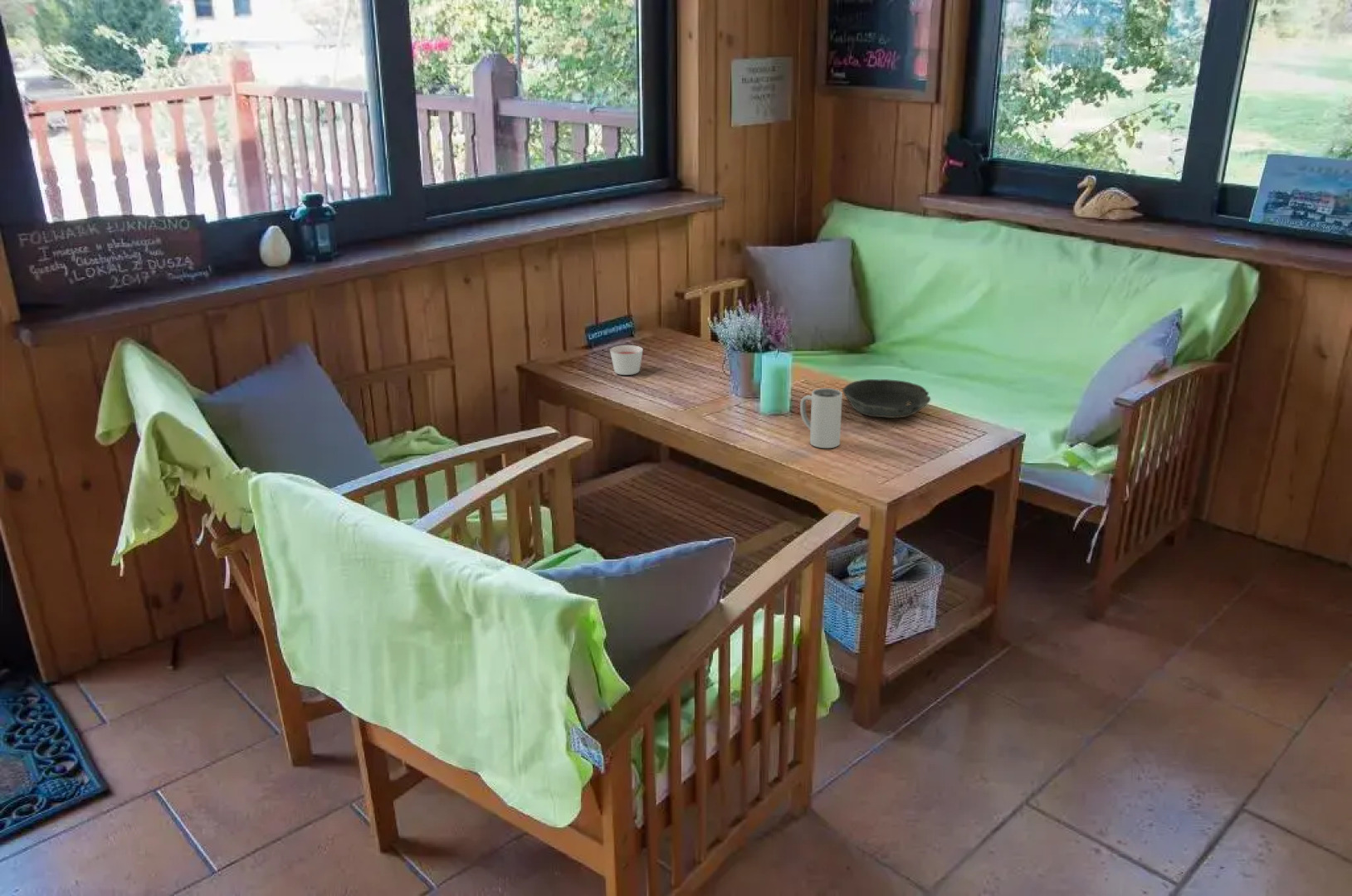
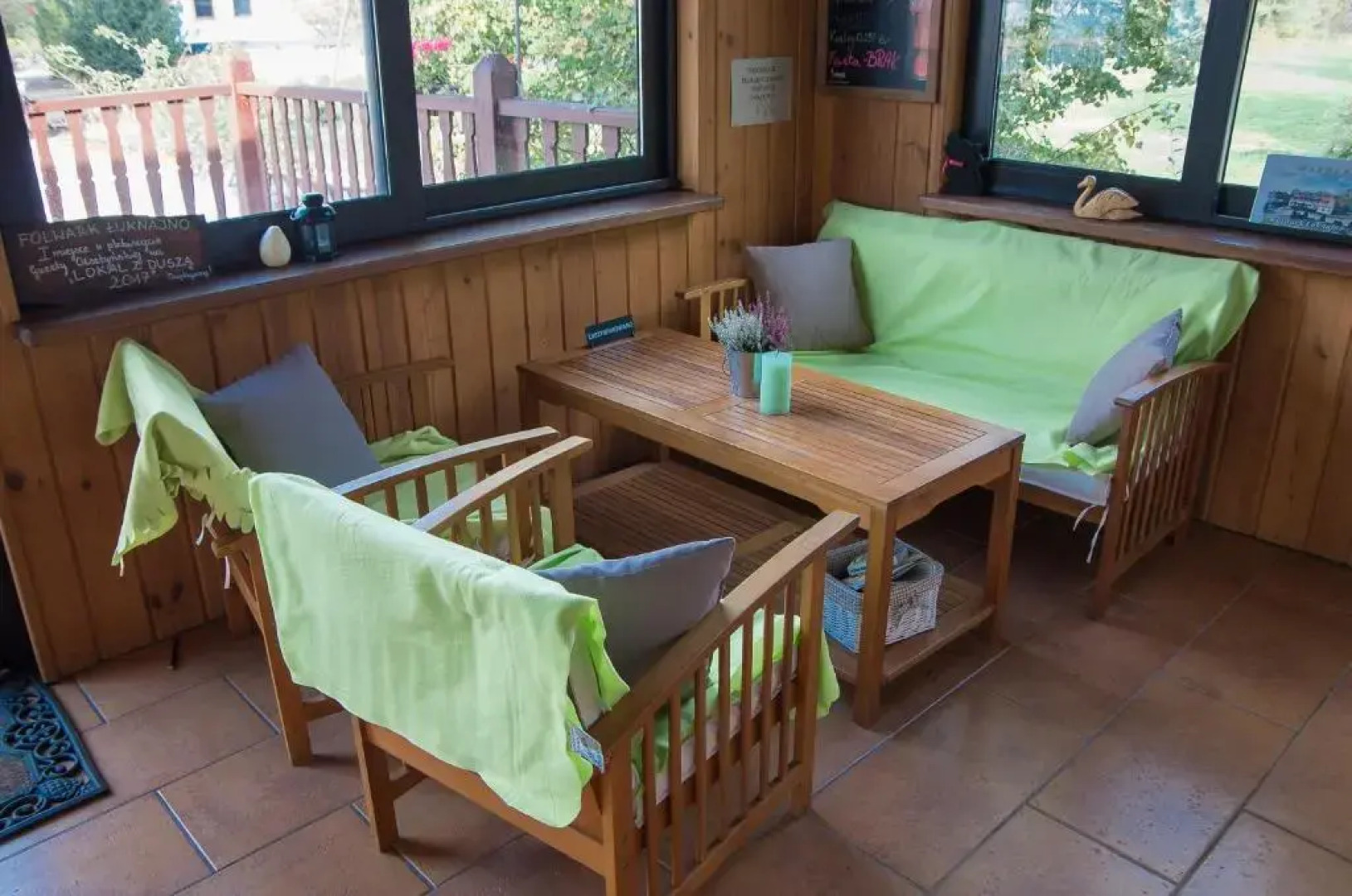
- mug [799,387,843,449]
- candle [609,344,644,376]
- bowl [842,378,931,419]
